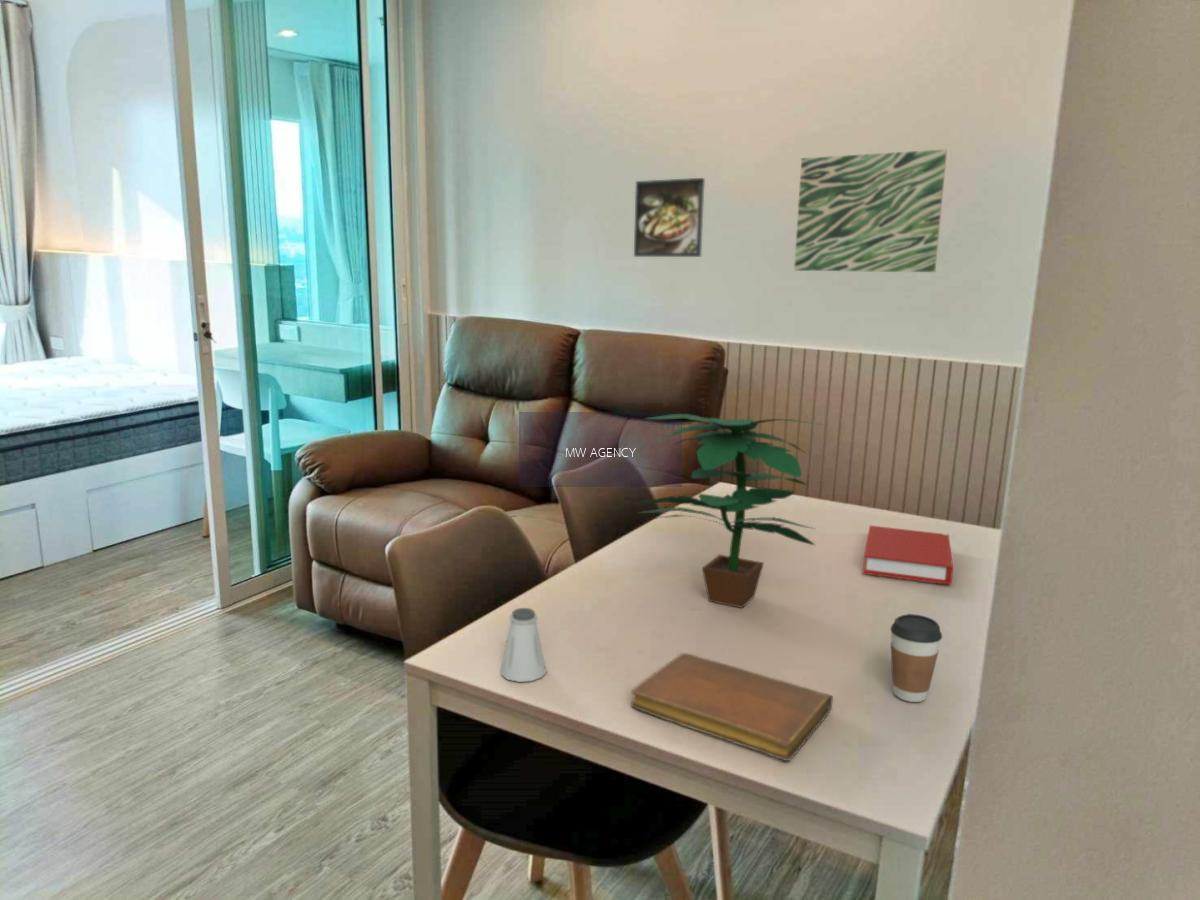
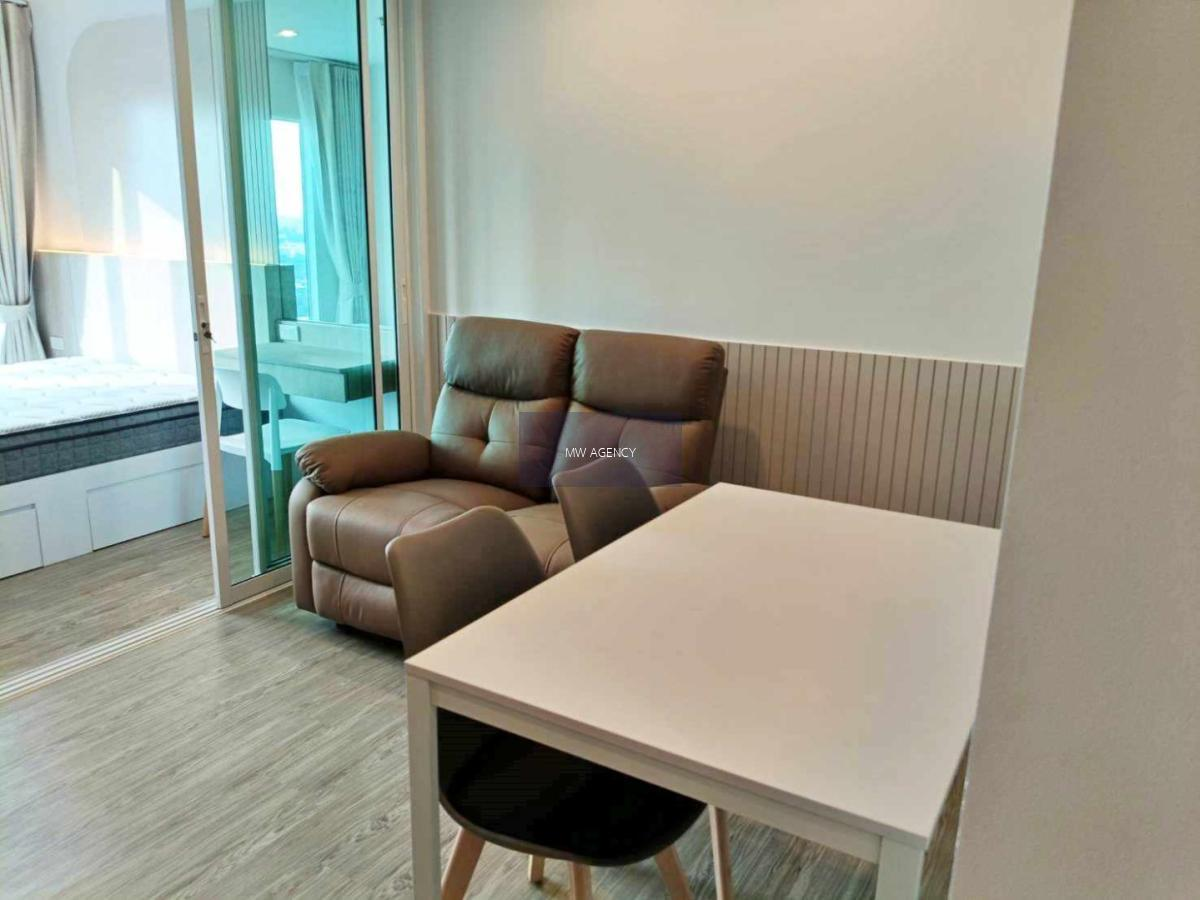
- coffee cup [890,613,943,703]
- wall art [793,149,948,273]
- book [861,525,954,586]
- saltshaker [500,607,547,683]
- potted plant [631,413,824,609]
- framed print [633,177,706,258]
- notebook [630,652,834,762]
